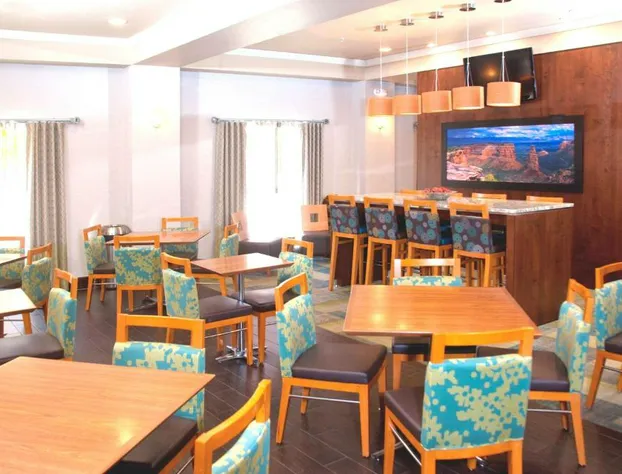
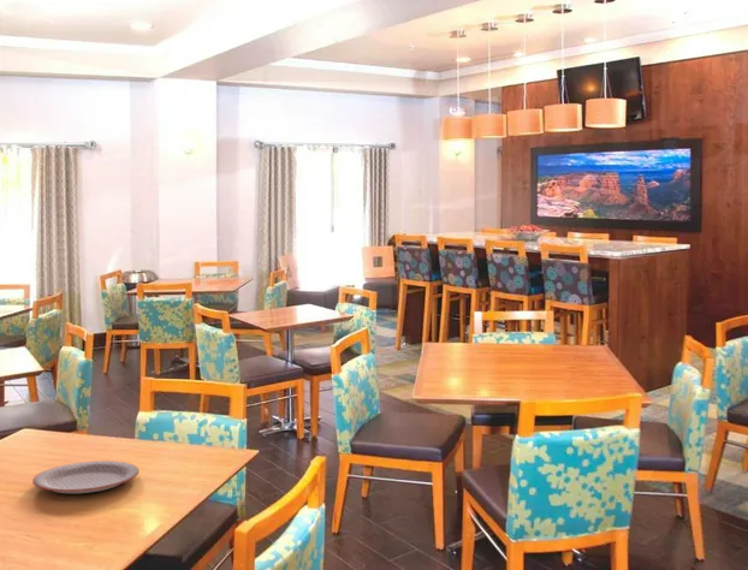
+ plate [31,459,141,494]
